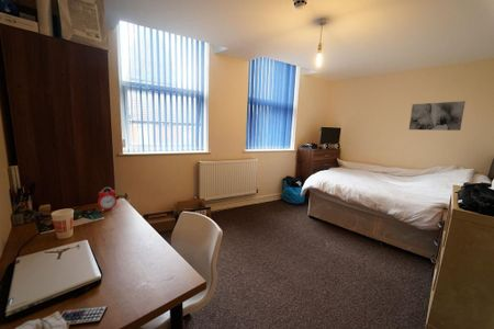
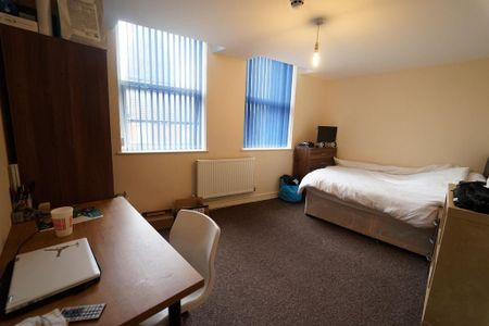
- wall art [408,100,467,132]
- alarm clock [97,186,119,212]
